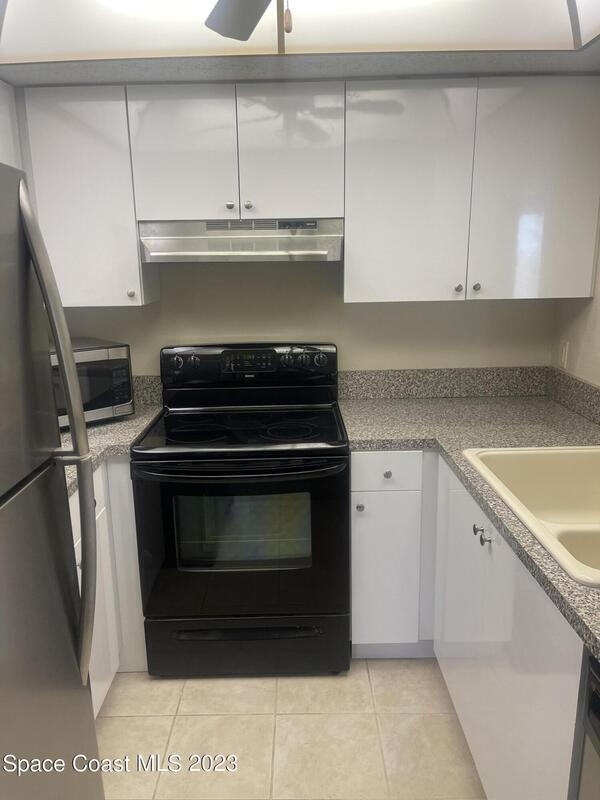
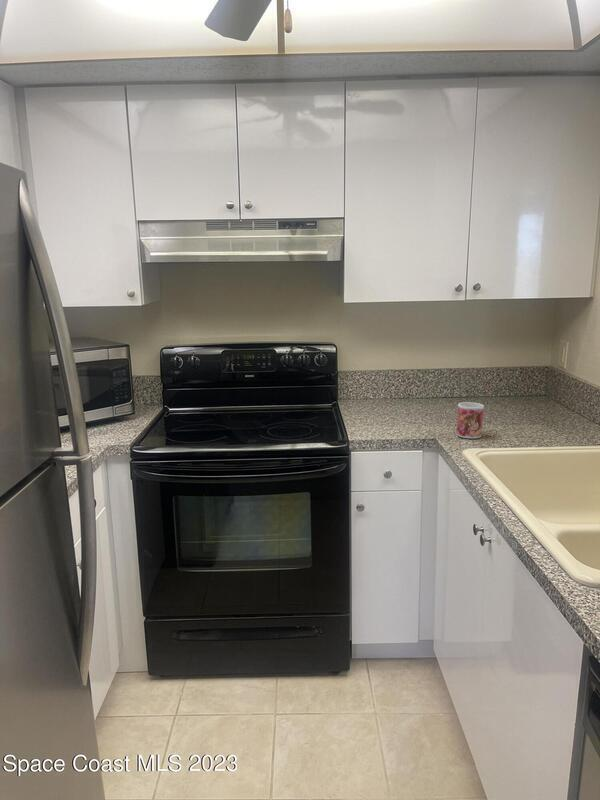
+ mug [455,401,485,439]
